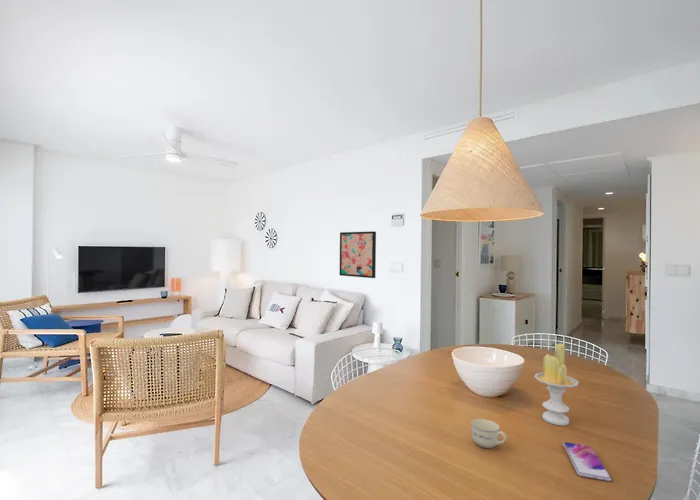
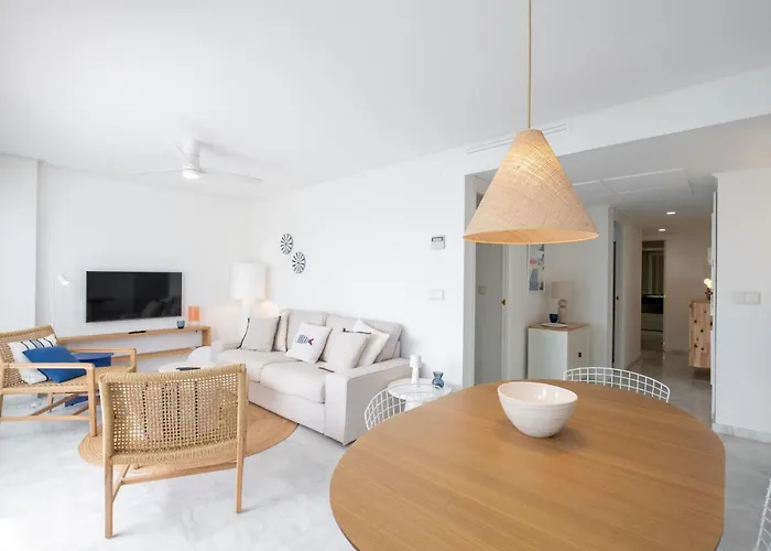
- candle [533,342,579,427]
- cup [470,418,508,449]
- wall art [339,230,377,279]
- smartphone [562,441,612,482]
